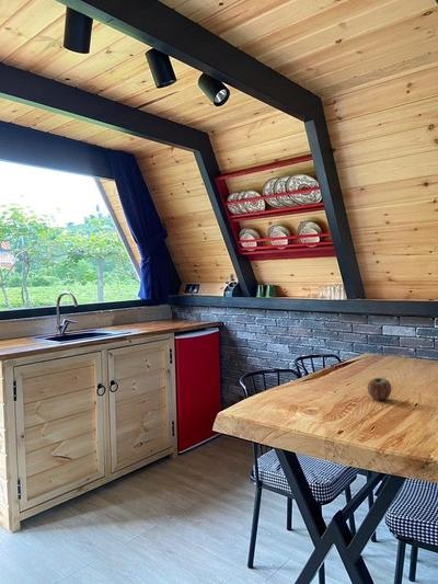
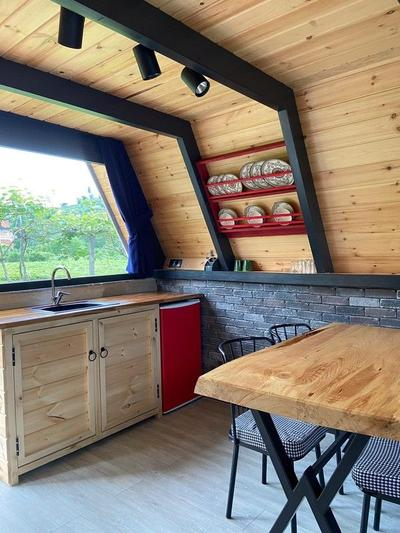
- apple [367,377,393,401]
